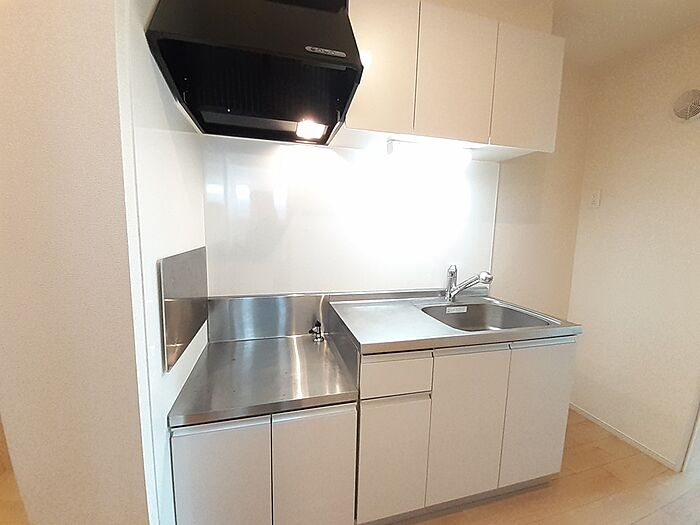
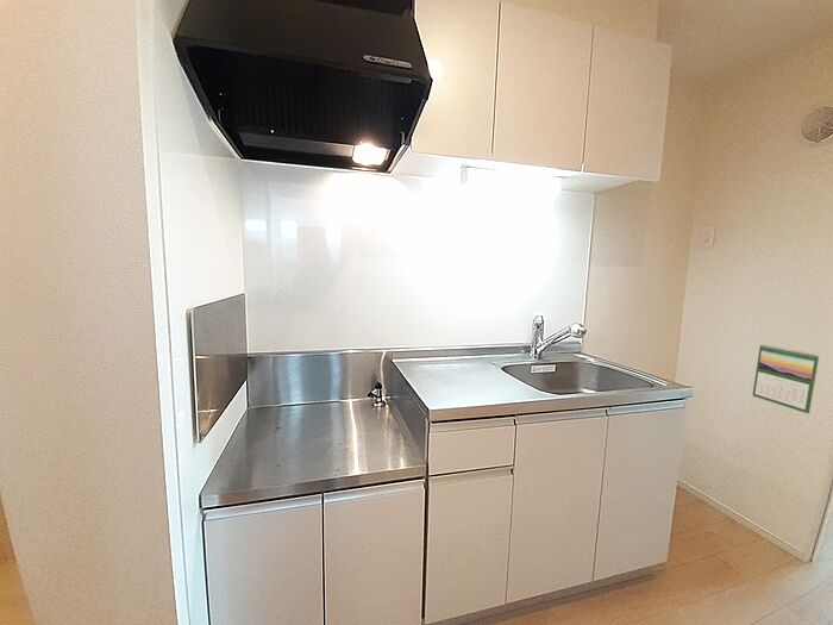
+ calendar [751,343,820,414]
